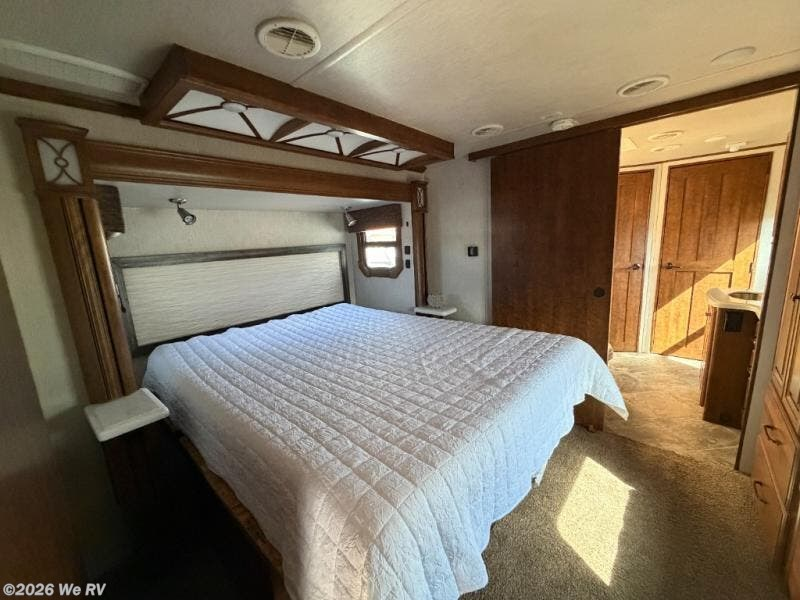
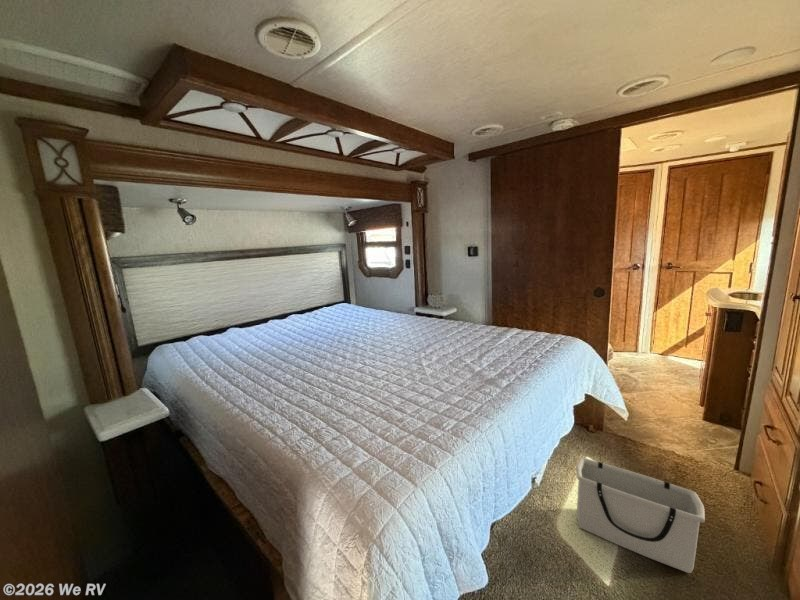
+ storage bin [575,457,706,574]
